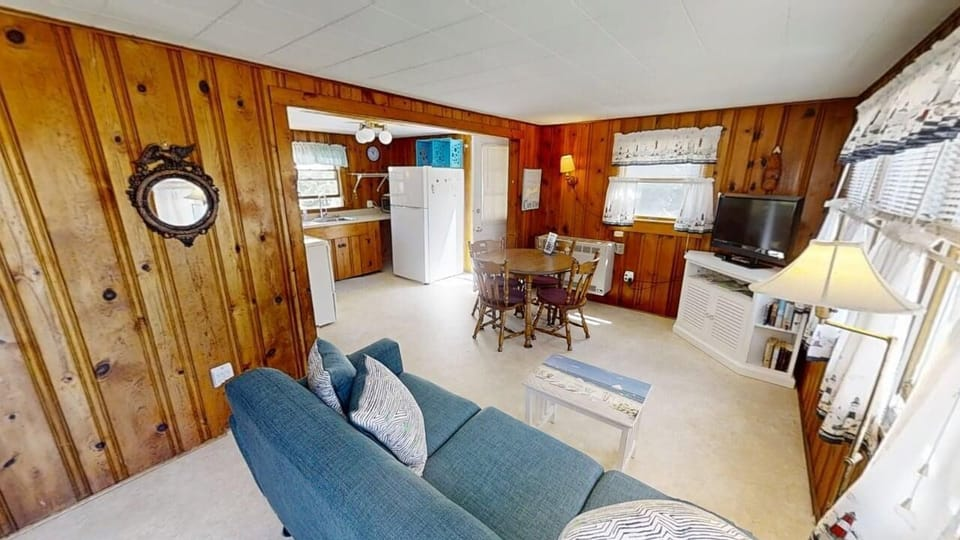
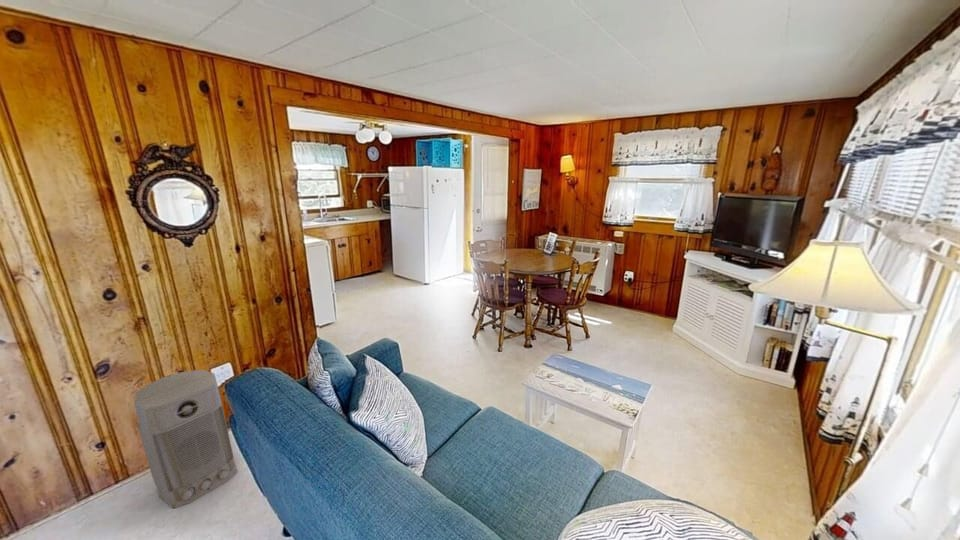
+ air purifier [133,369,239,509]
